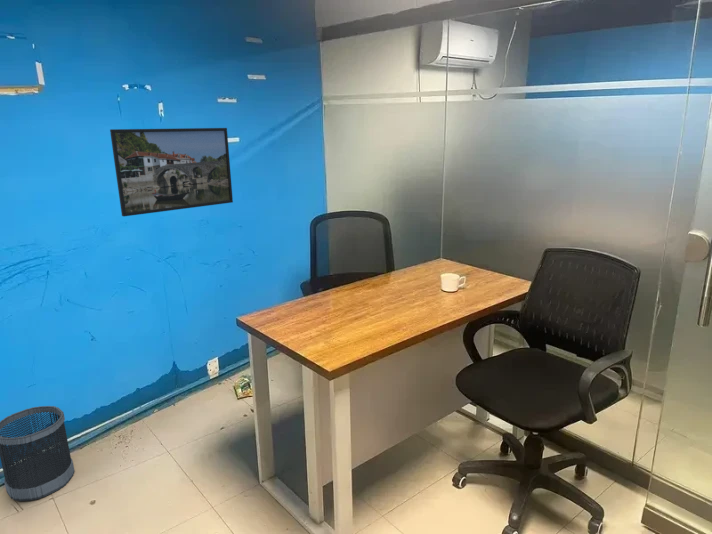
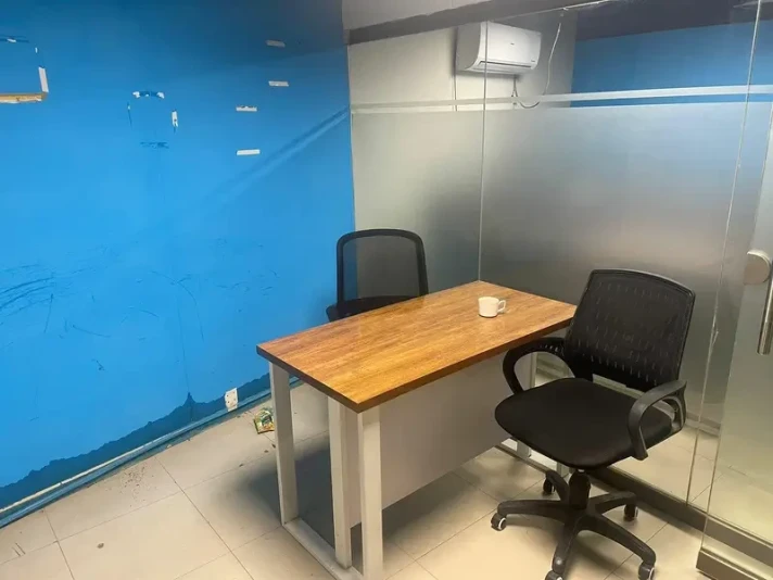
- wastebasket [0,405,76,502]
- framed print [109,127,234,217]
